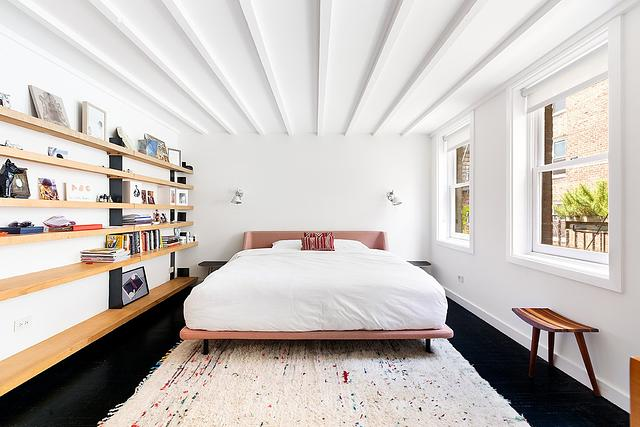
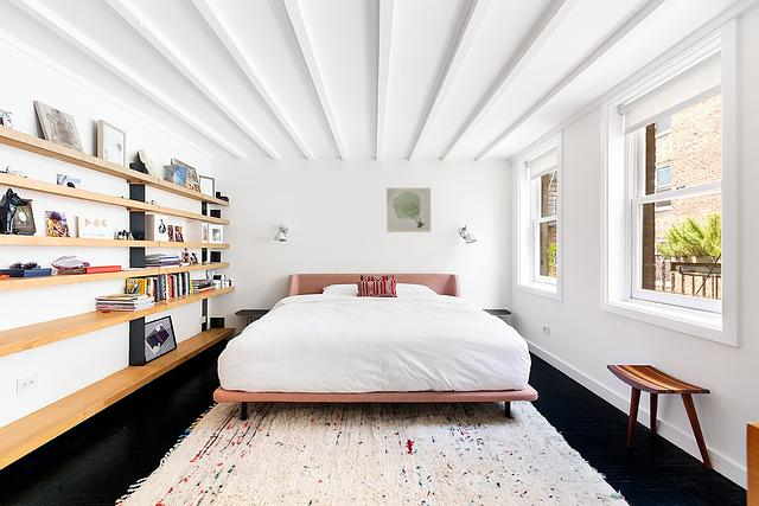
+ wall art [385,187,432,233]
